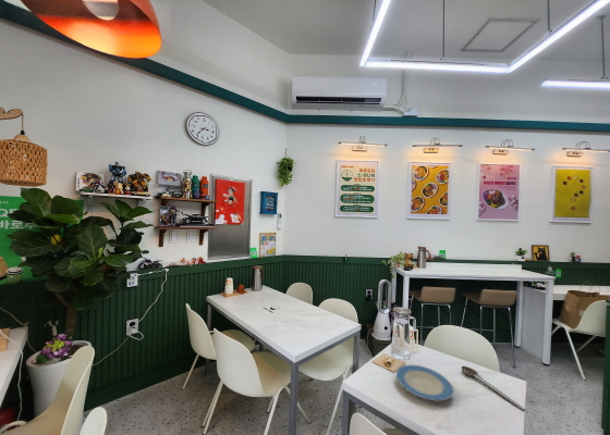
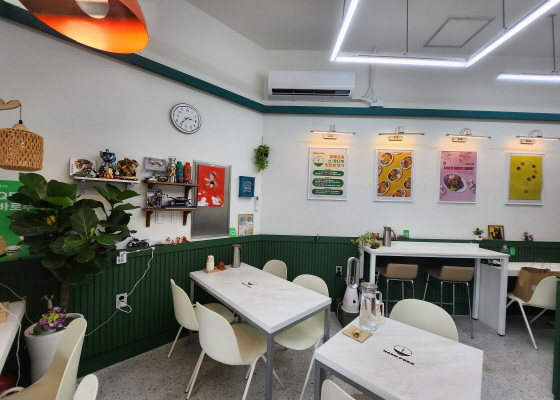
- plate [395,363,454,401]
- wooden spoon [461,365,526,412]
